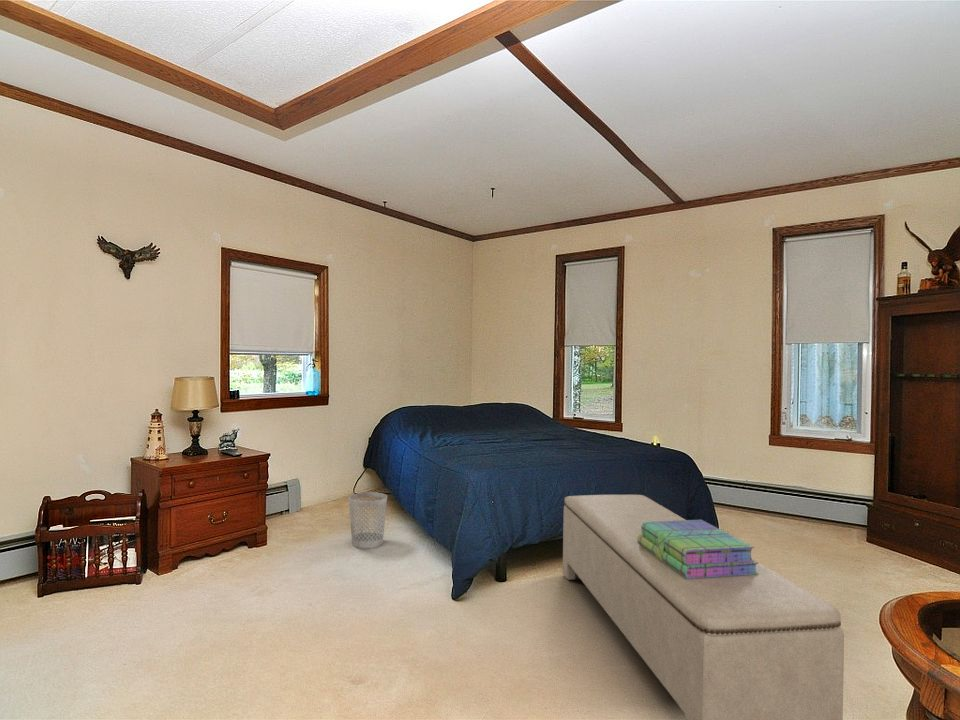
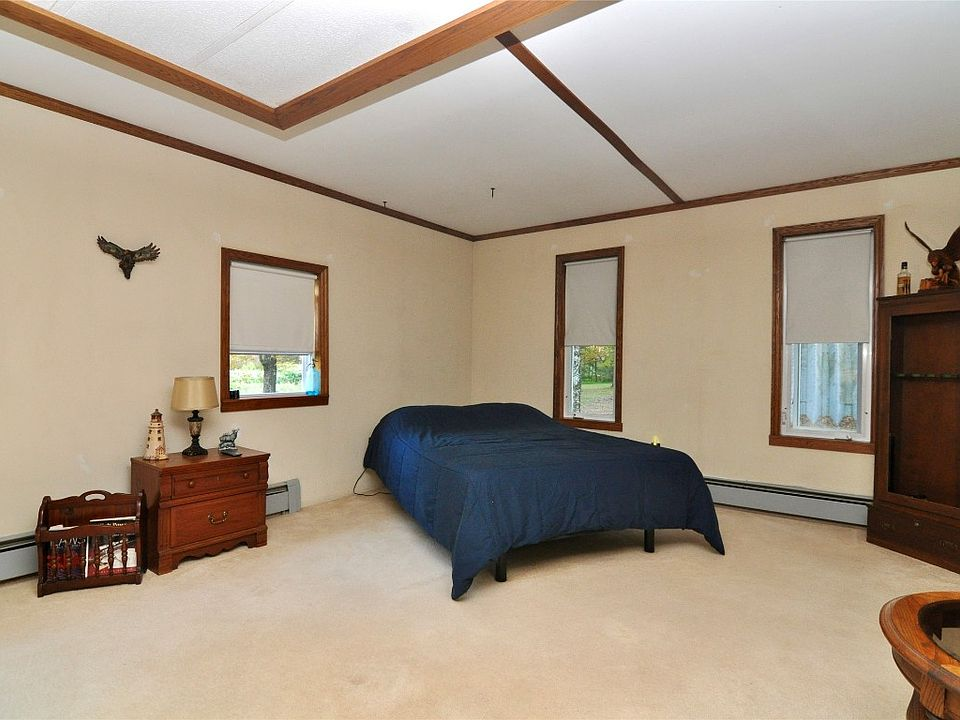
- bench [562,494,845,720]
- wastebasket [348,491,388,549]
- stack of books [637,519,759,579]
